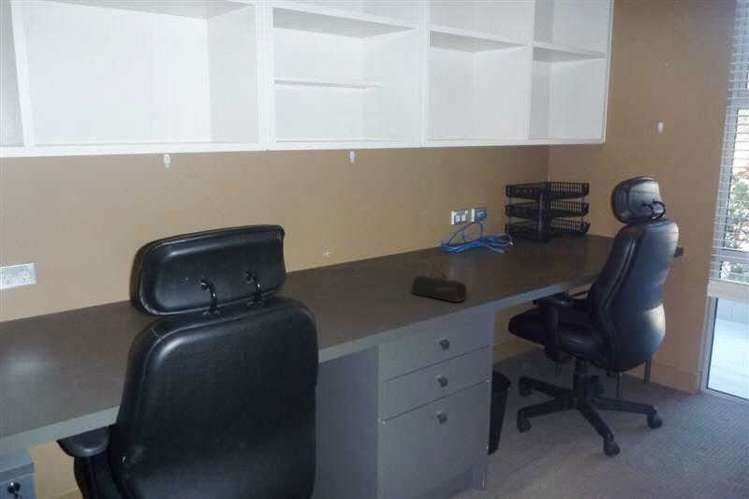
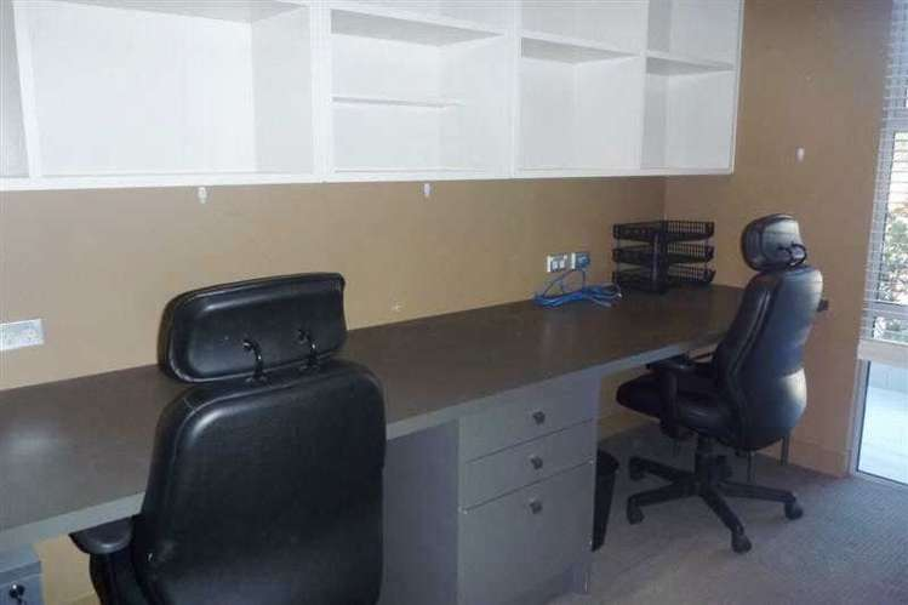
- pencil case [410,269,467,303]
